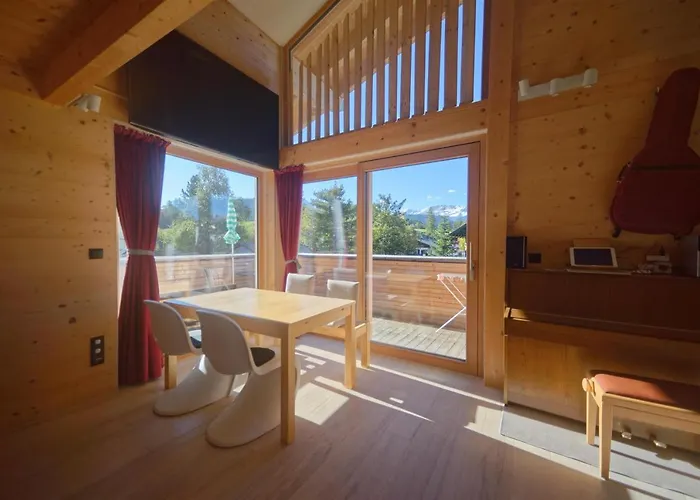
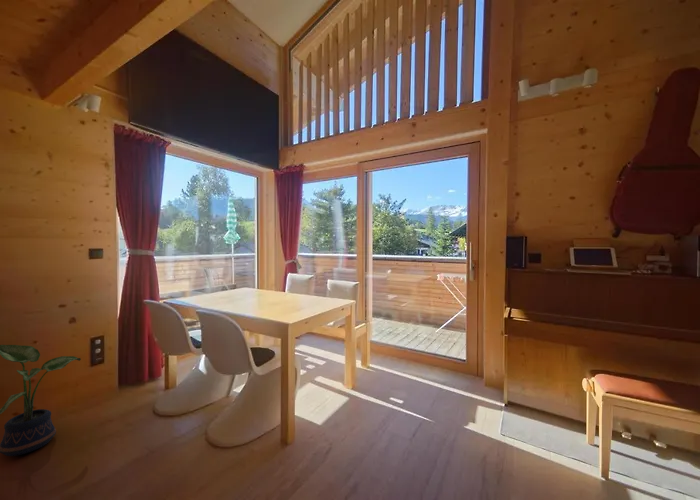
+ potted plant [0,344,82,457]
